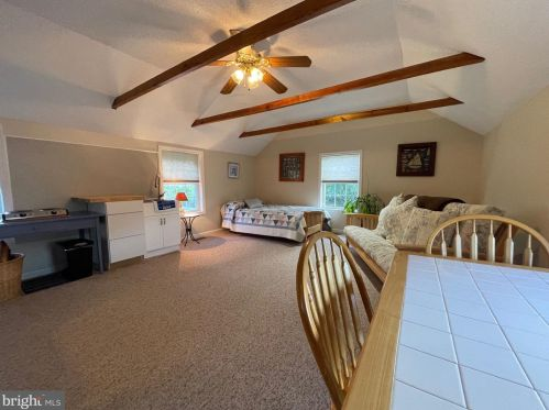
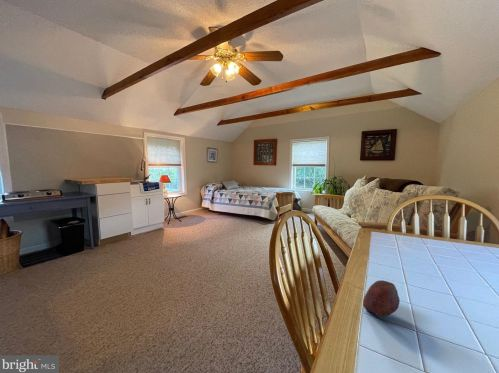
+ apple [362,279,401,317]
